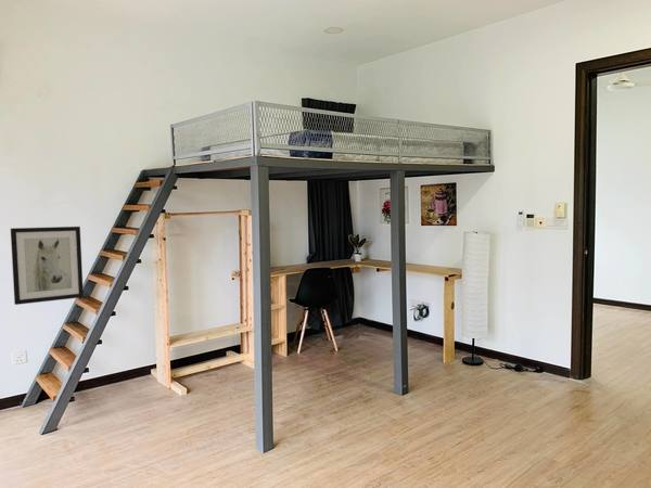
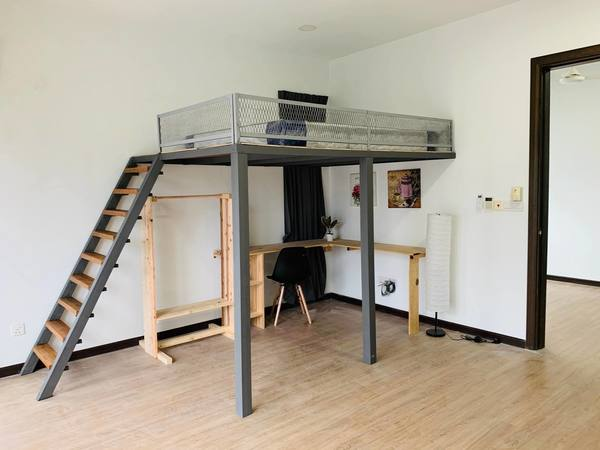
- wall art [10,226,85,306]
